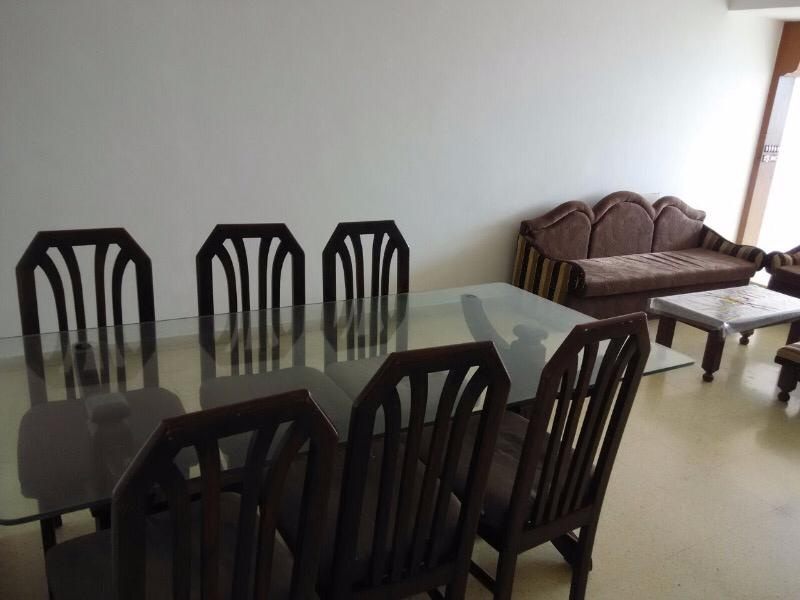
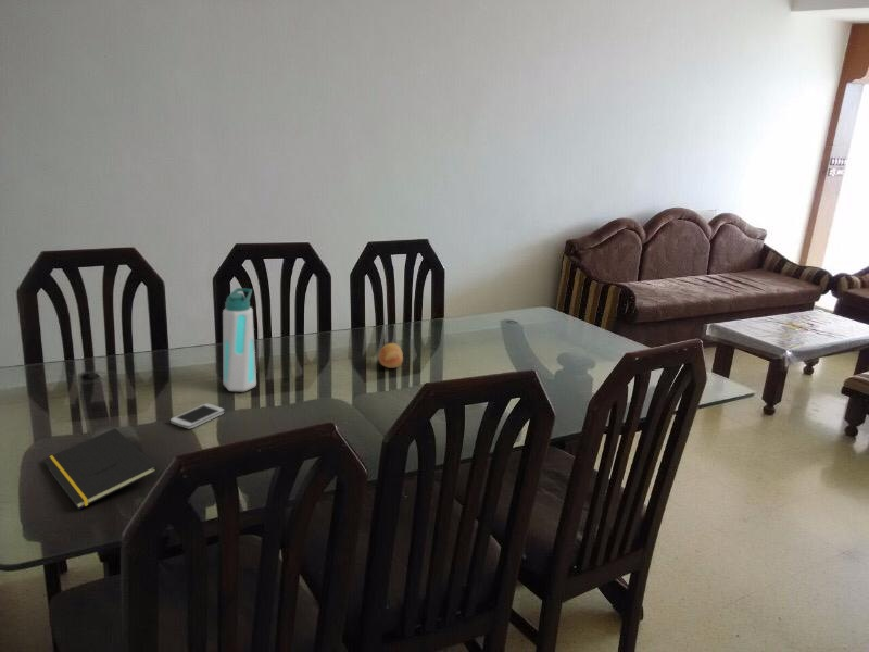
+ fruit [377,342,404,369]
+ smartphone [169,403,225,429]
+ notepad [41,427,158,511]
+ water bottle [222,287,257,393]
